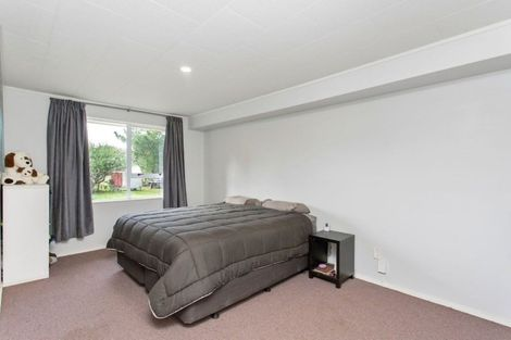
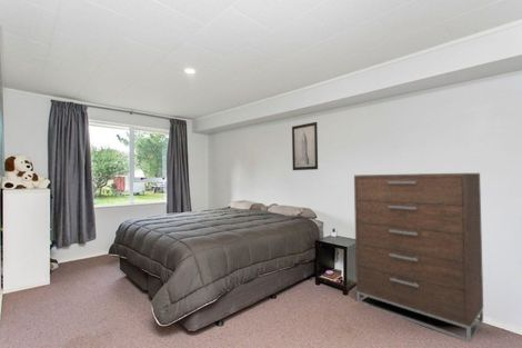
+ dresser [353,172,484,344]
+ wall art [291,121,319,171]
